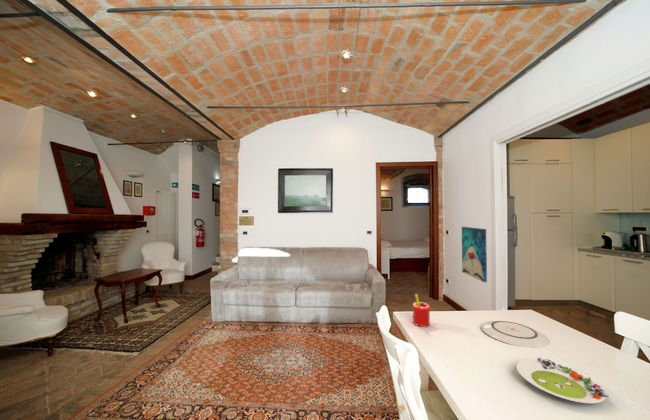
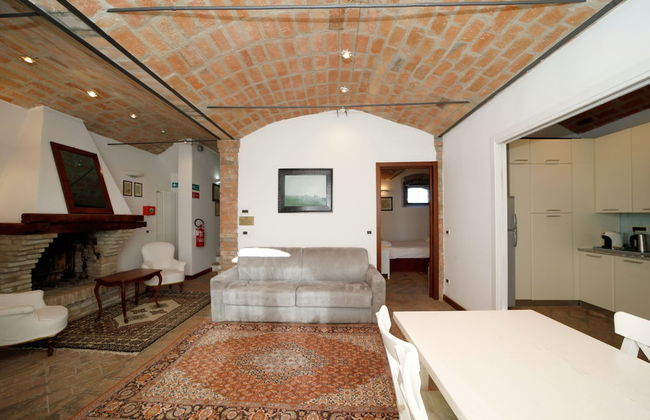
- wall art [461,226,488,283]
- straw [412,293,431,328]
- salad plate [516,357,610,404]
- plate [480,320,551,349]
